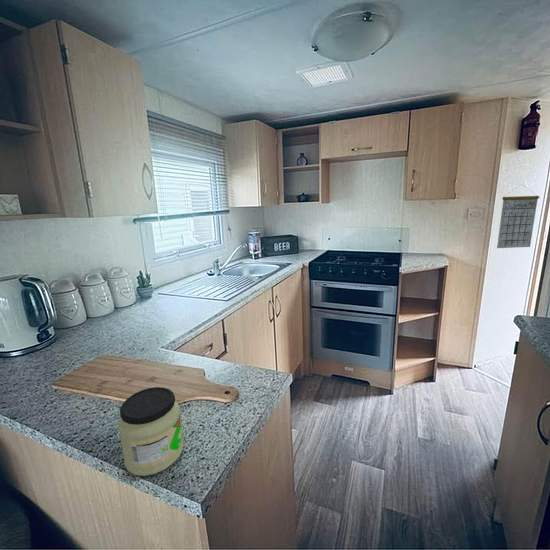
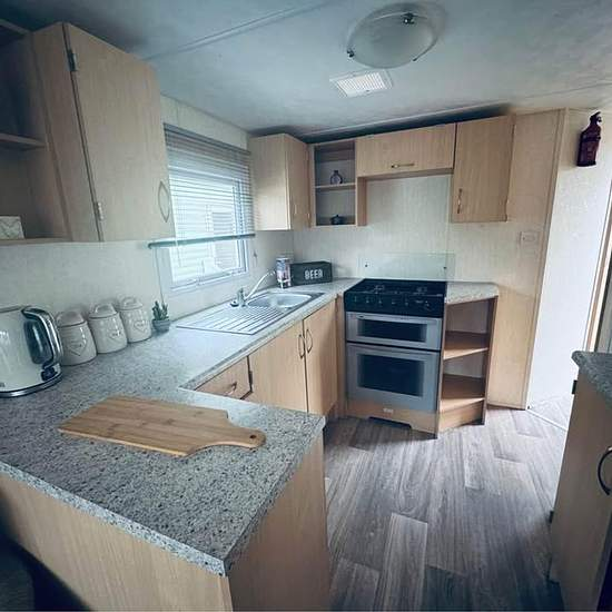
- calendar [496,183,540,249]
- jar [117,386,185,477]
